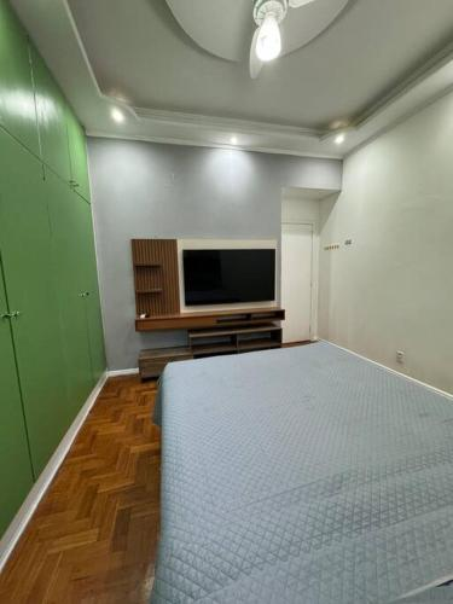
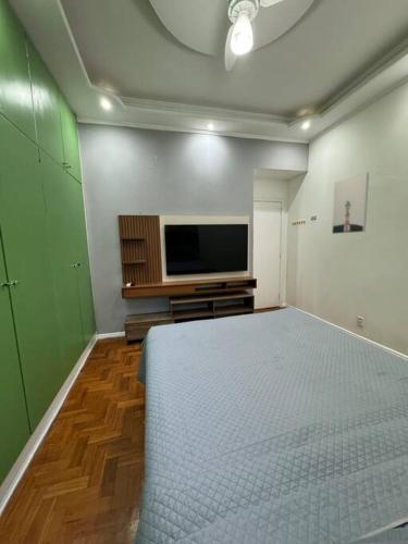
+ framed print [331,172,370,235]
